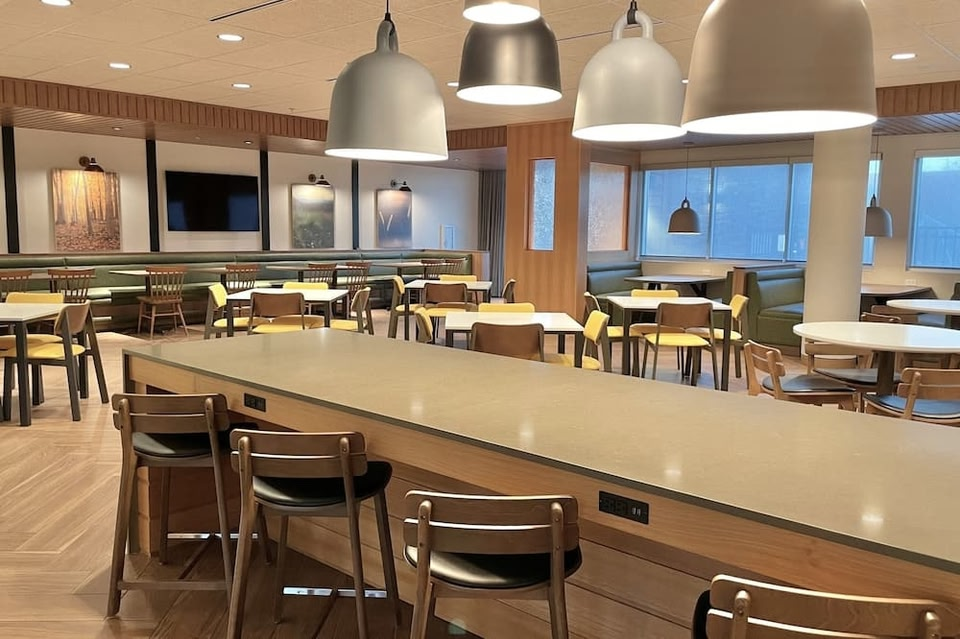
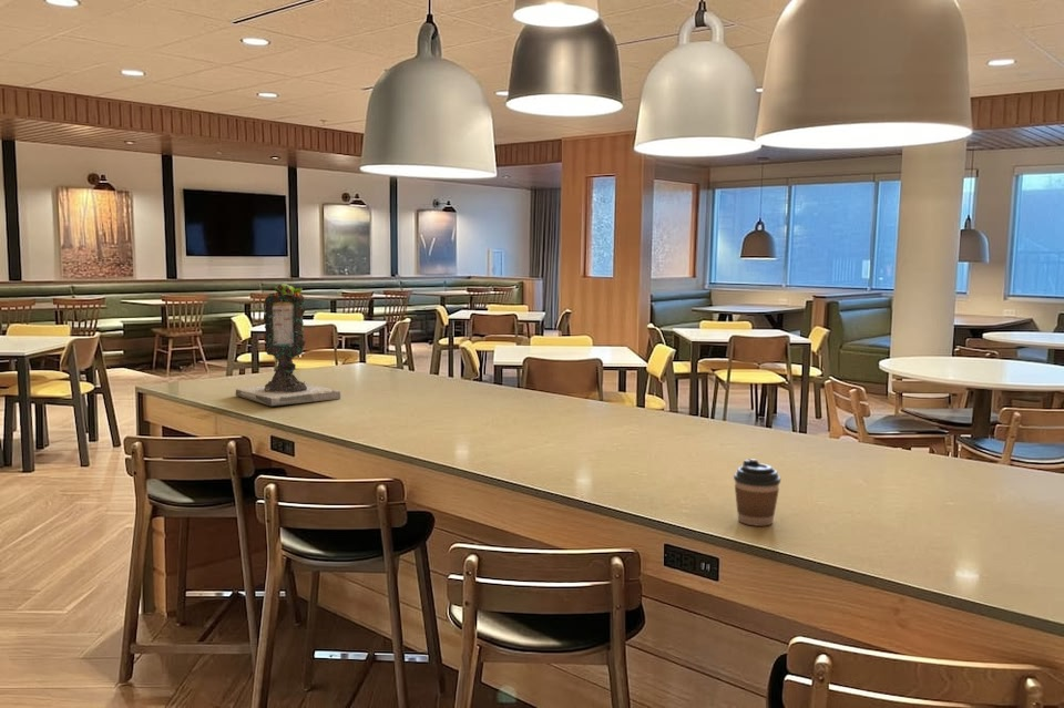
+ coffee cup [733,459,781,527]
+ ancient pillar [235,273,341,407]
